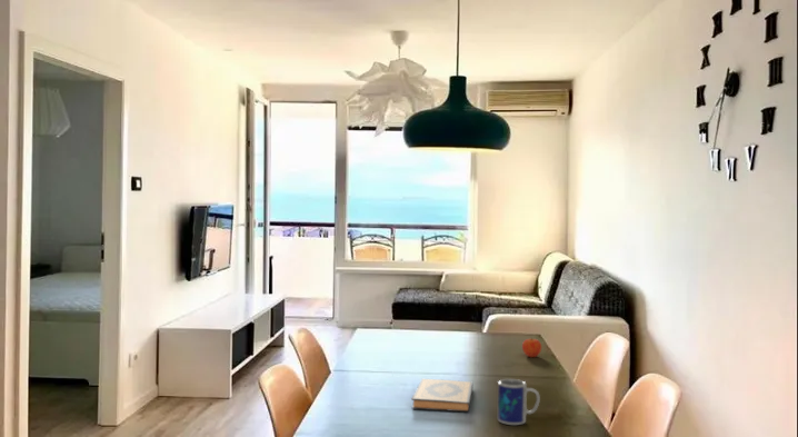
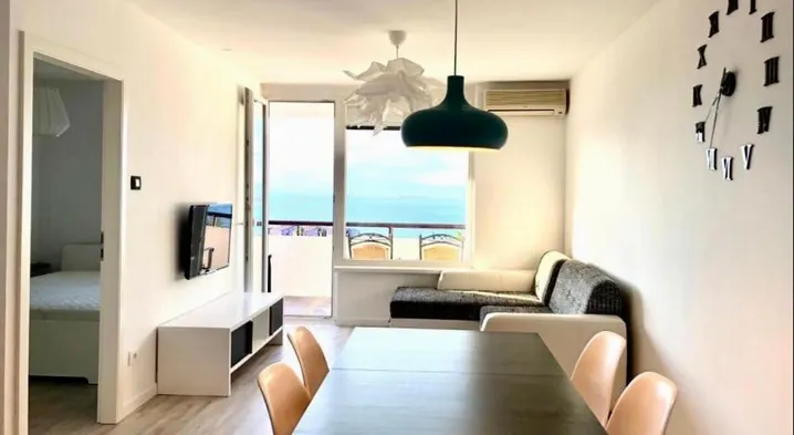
- hardback book [411,378,475,413]
- mug [497,378,541,426]
- apple [521,337,542,358]
